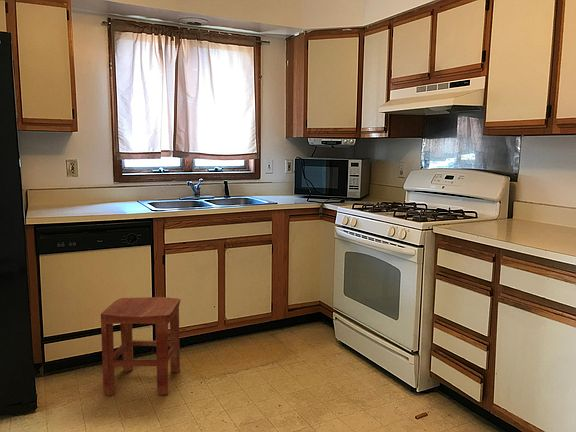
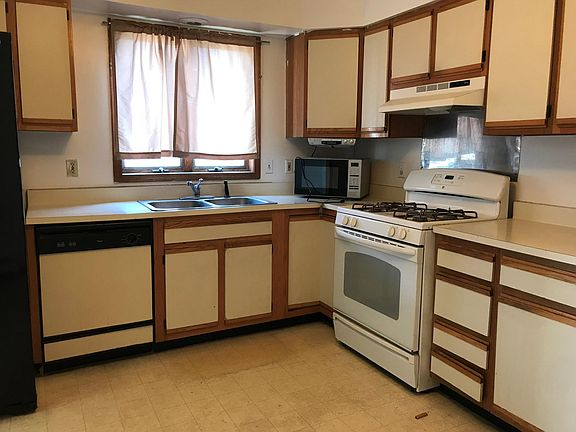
- stool [100,296,181,397]
